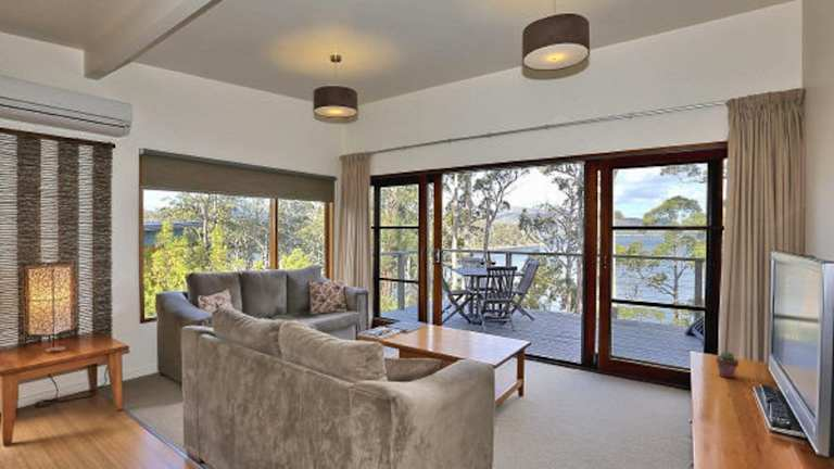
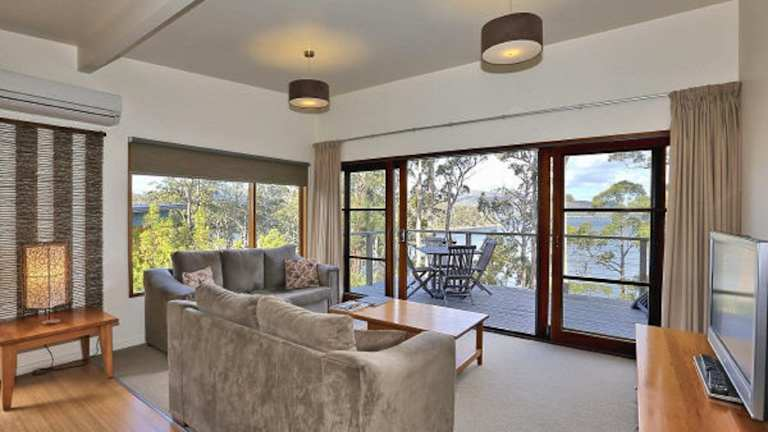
- potted succulent [715,351,740,379]
